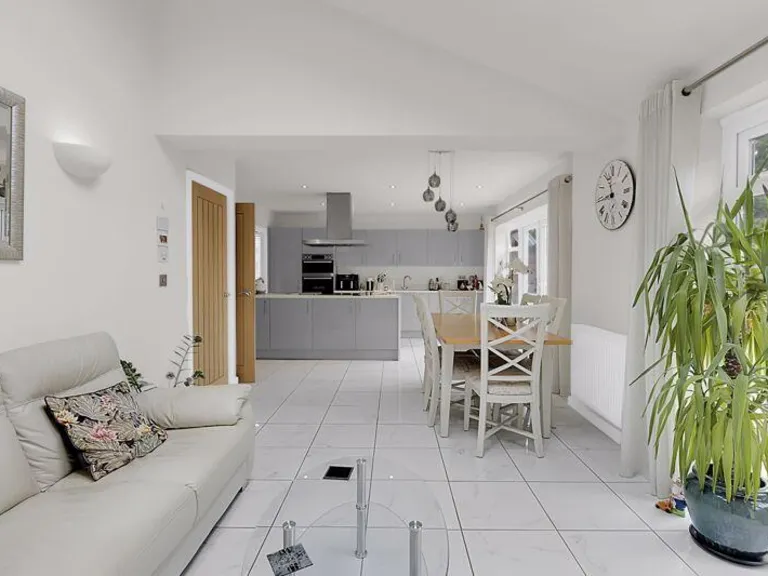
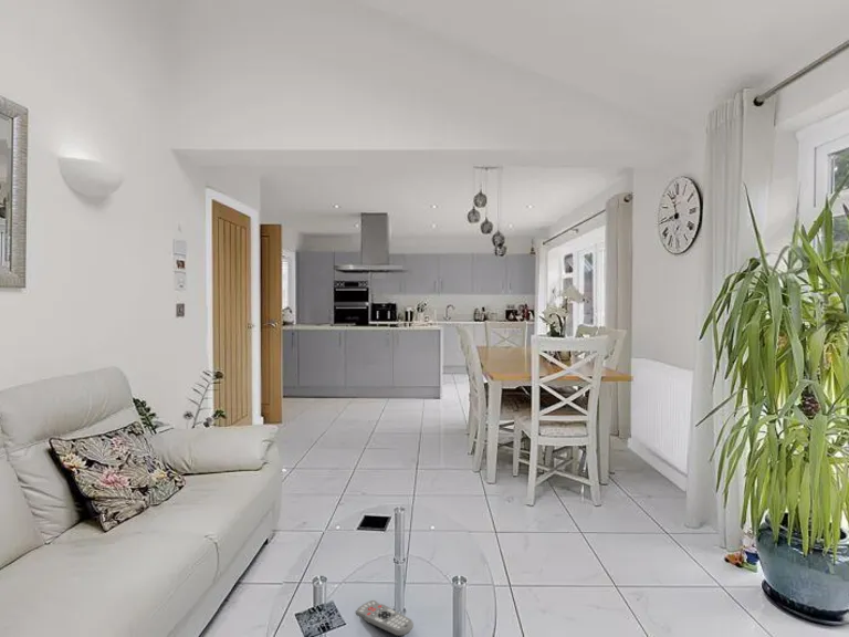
+ remote control [355,599,415,637]
